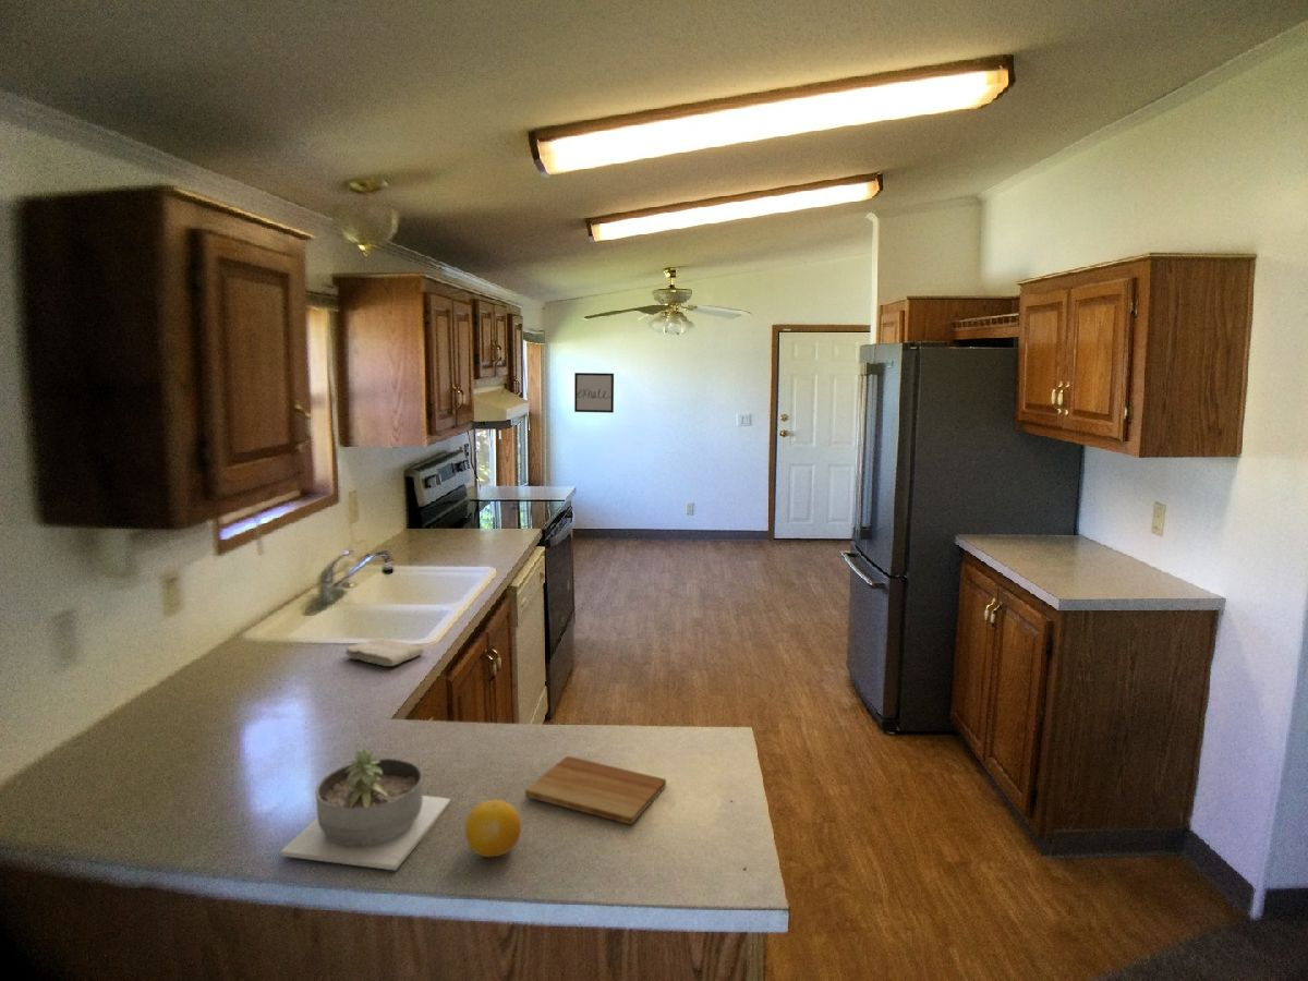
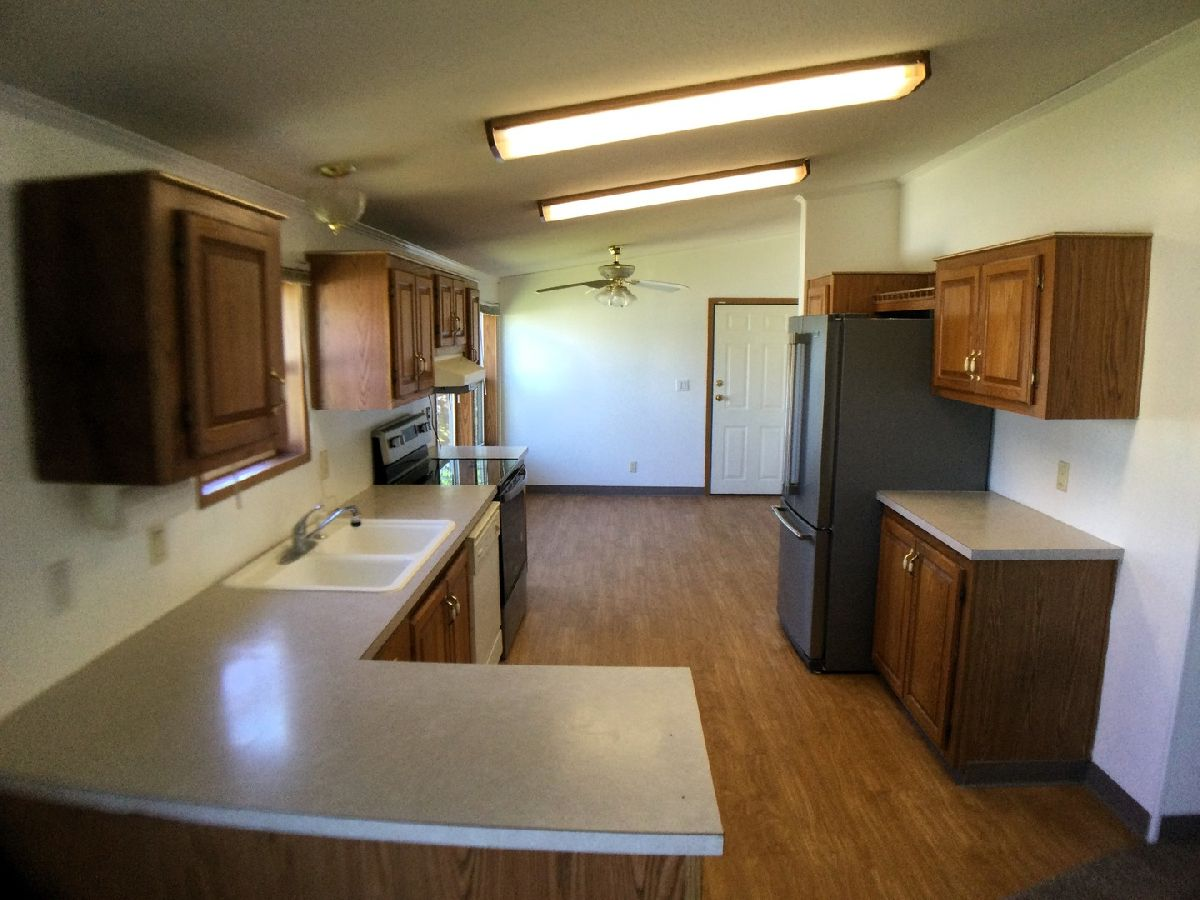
- fruit [463,799,522,858]
- washcloth [343,637,425,667]
- succulent planter [279,748,452,871]
- cutting board [524,755,667,825]
- wall art [573,372,615,414]
